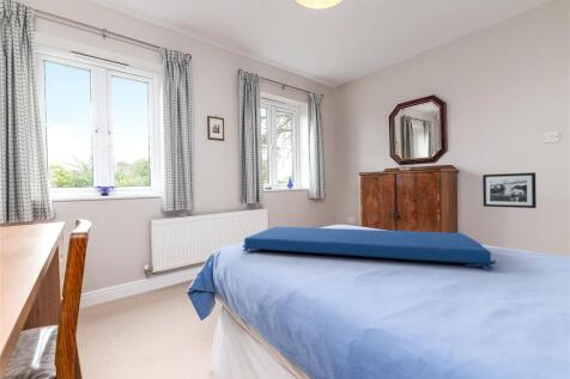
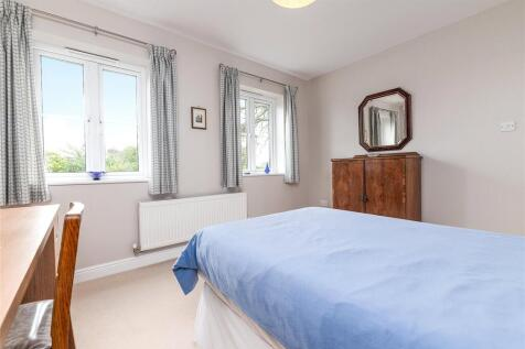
- seat cushion [242,226,497,270]
- picture frame [481,171,538,209]
